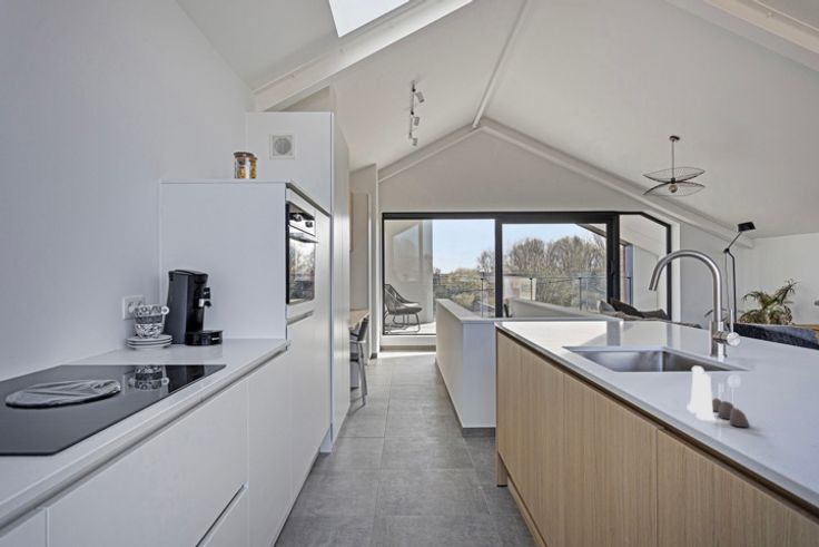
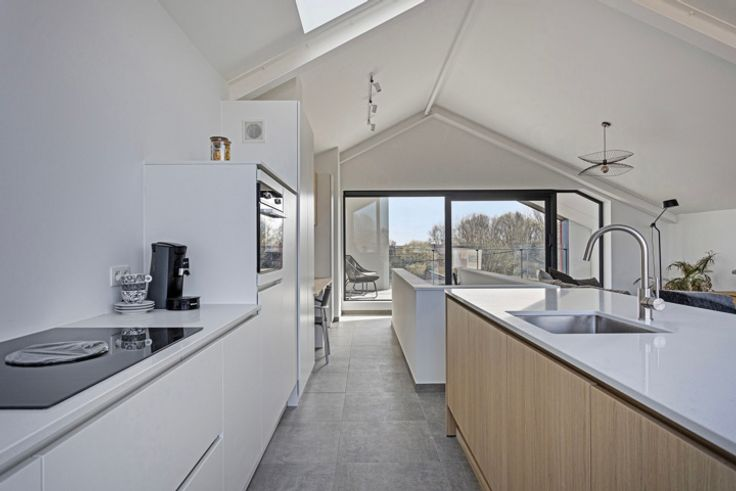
- salt and pepper shaker set [687,365,751,428]
